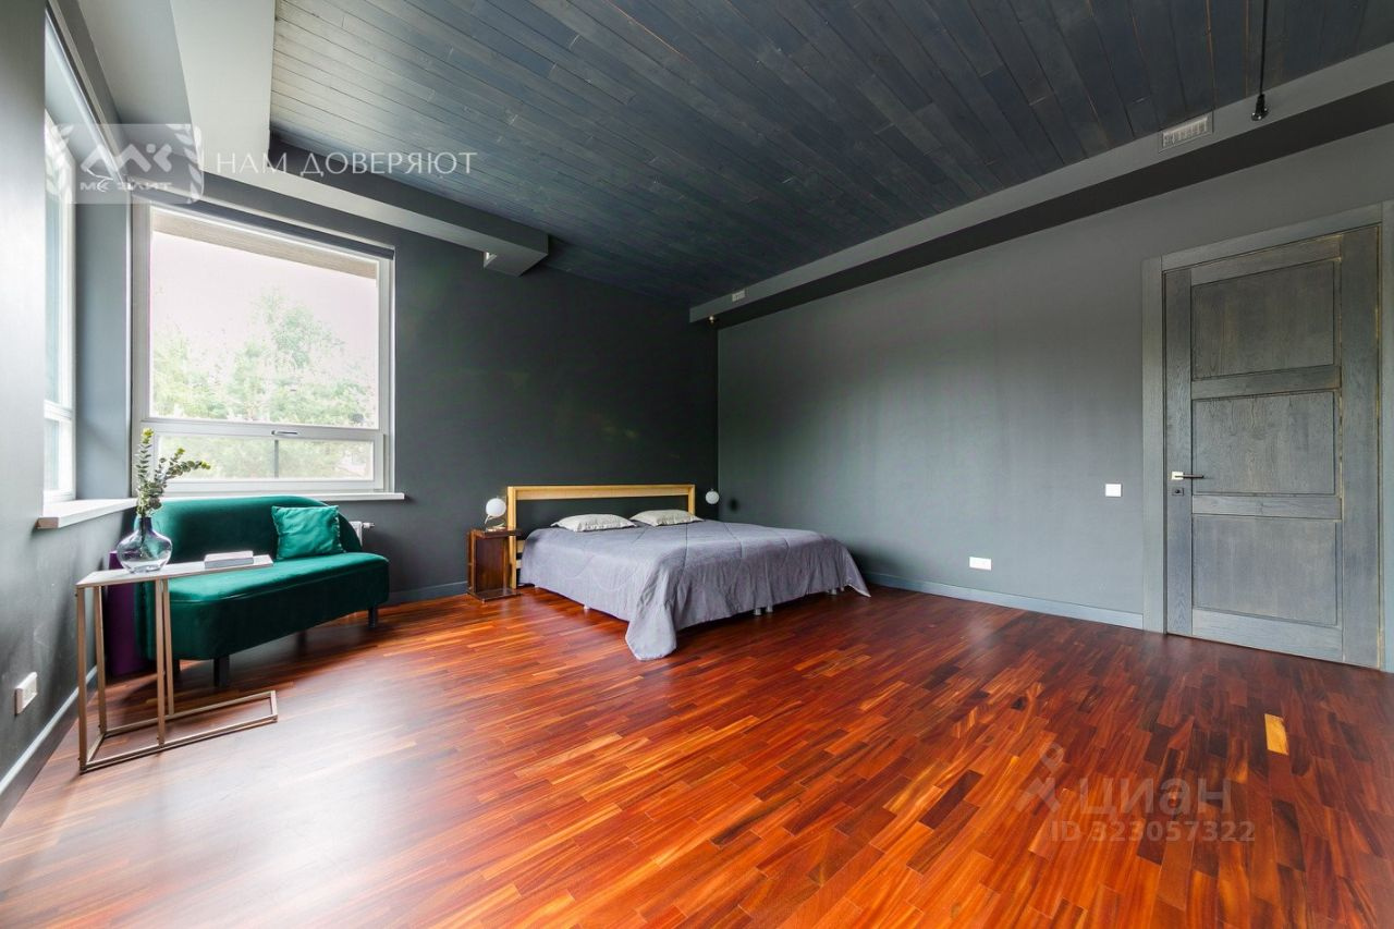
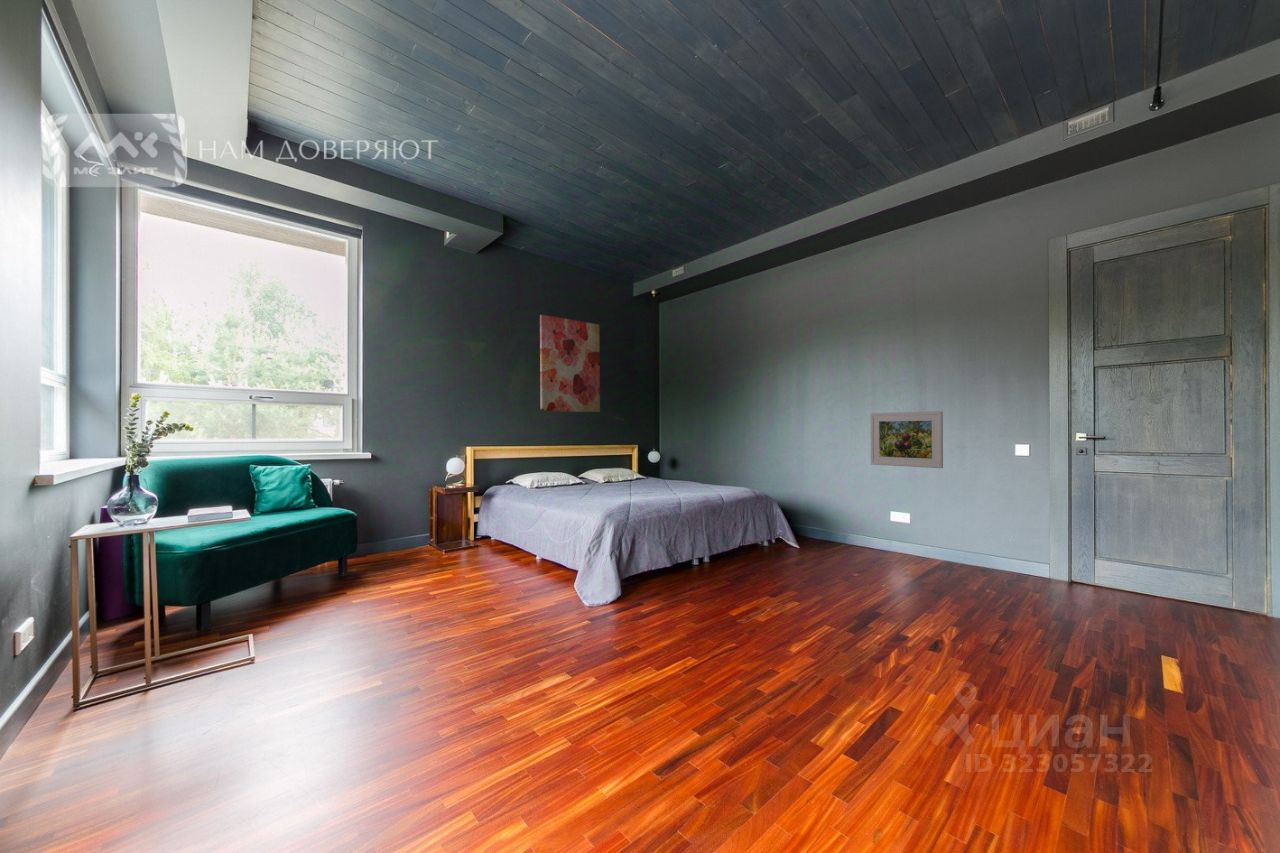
+ wall art [539,314,601,413]
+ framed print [869,410,944,469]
